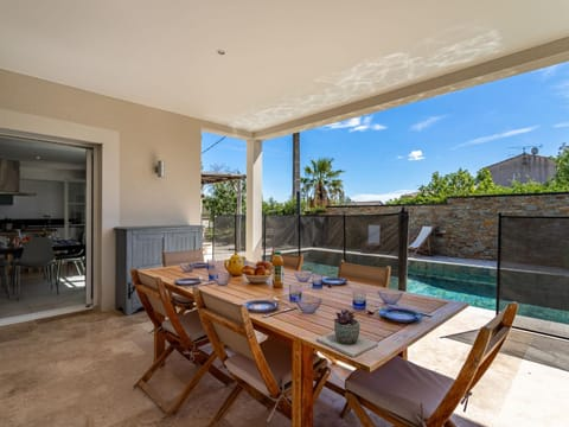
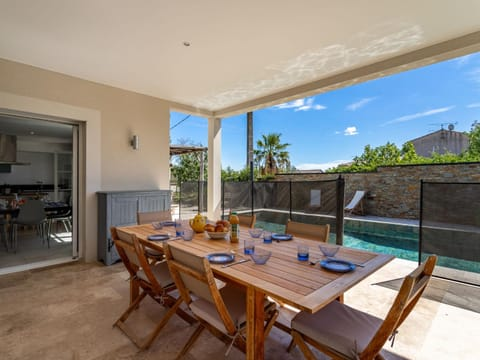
- succulent plant [315,308,379,358]
